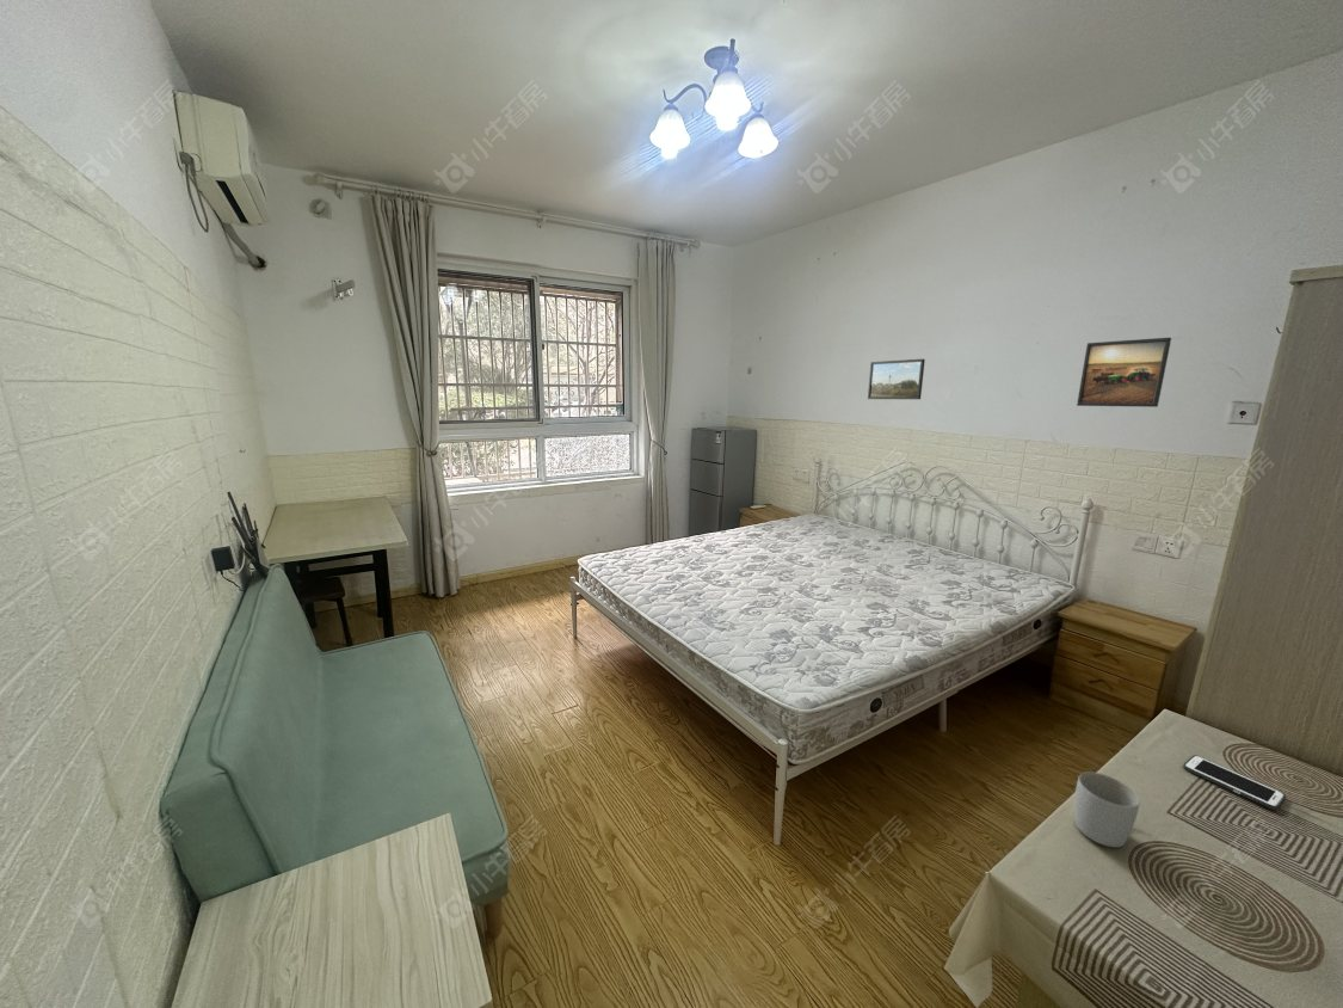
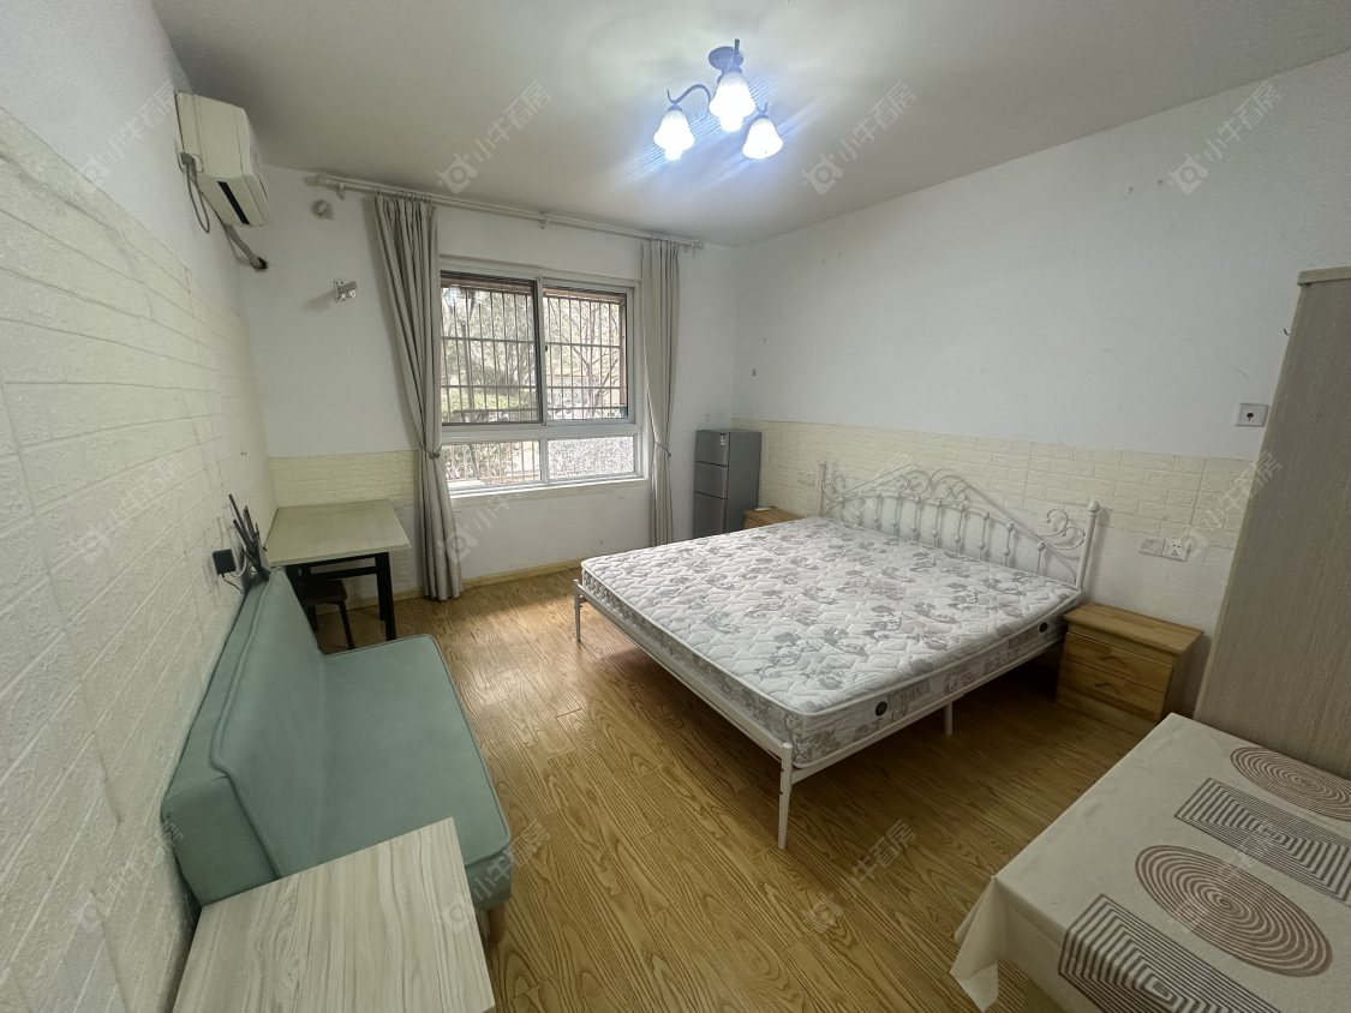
- mug [1073,772,1141,848]
- cell phone [1182,754,1287,811]
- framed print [1076,337,1172,408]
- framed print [867,358,926,400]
